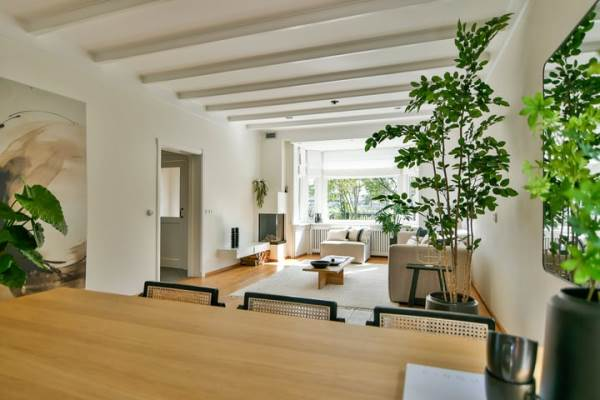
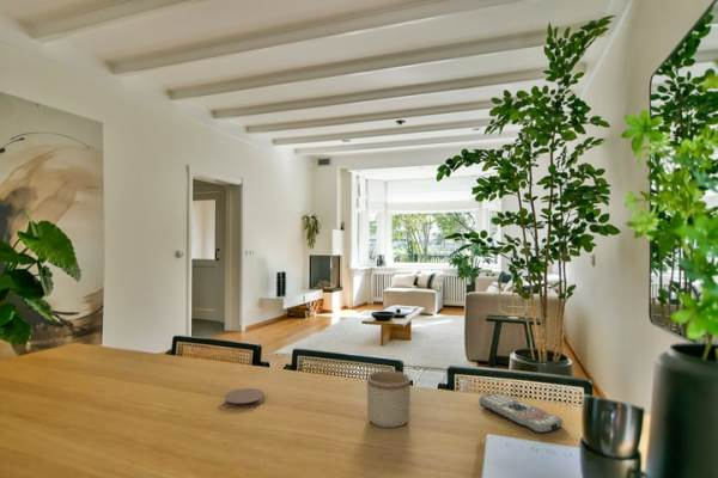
+ coaster [224,387,266,410]
+ mug [366,369,412,429]
+ remote control [477,392,564,435]
